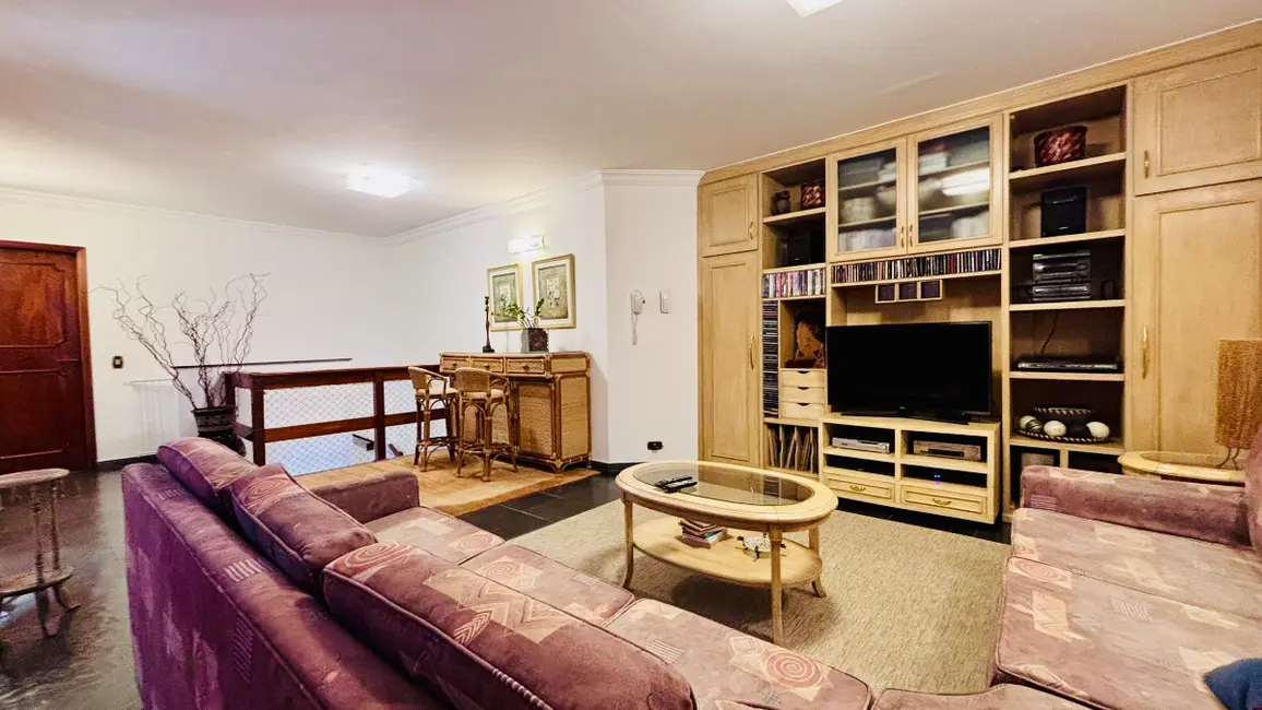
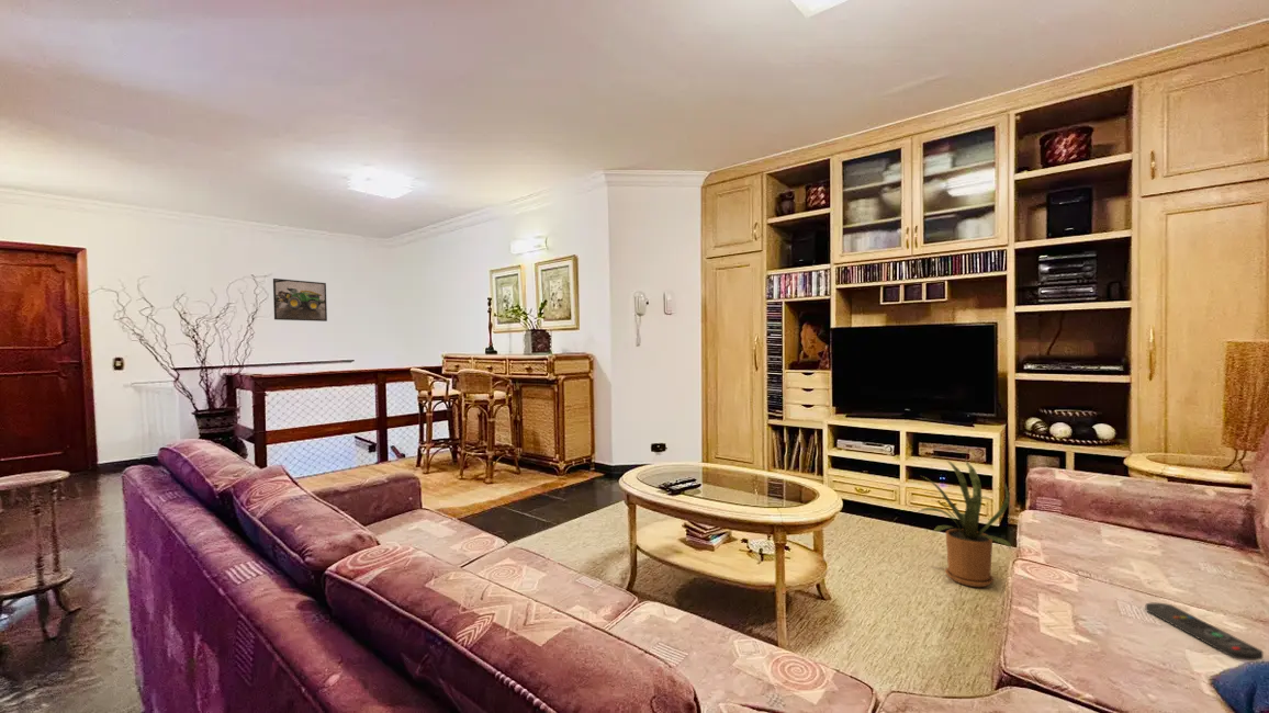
+ house plant [919,459,1012,588]
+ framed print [272,278,328,322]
+ remote control [1145,602,1264,661]
